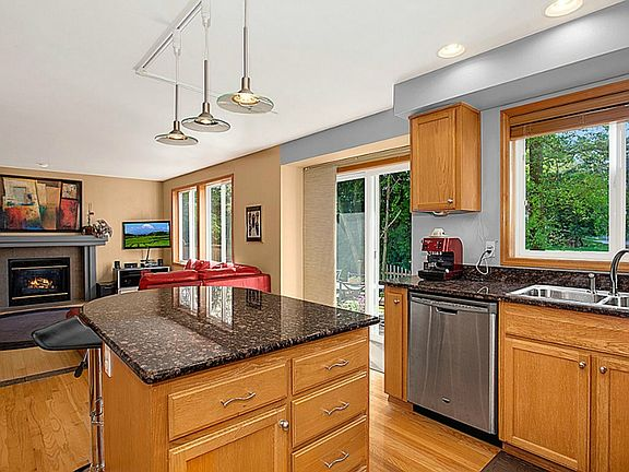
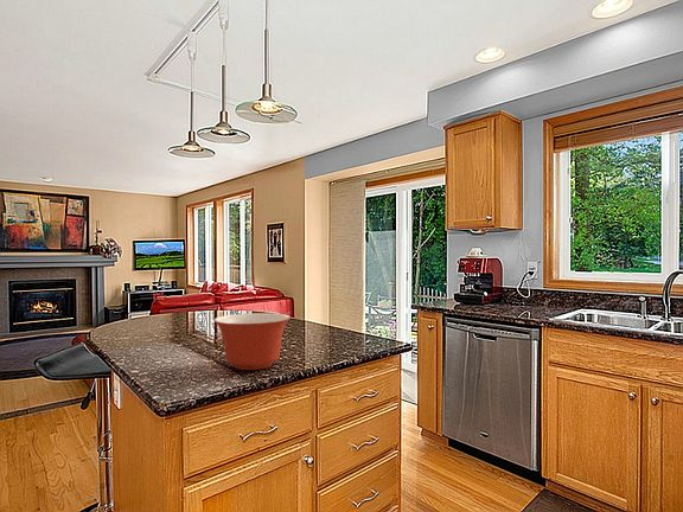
+ mixing bowl [213,312,292,371]
